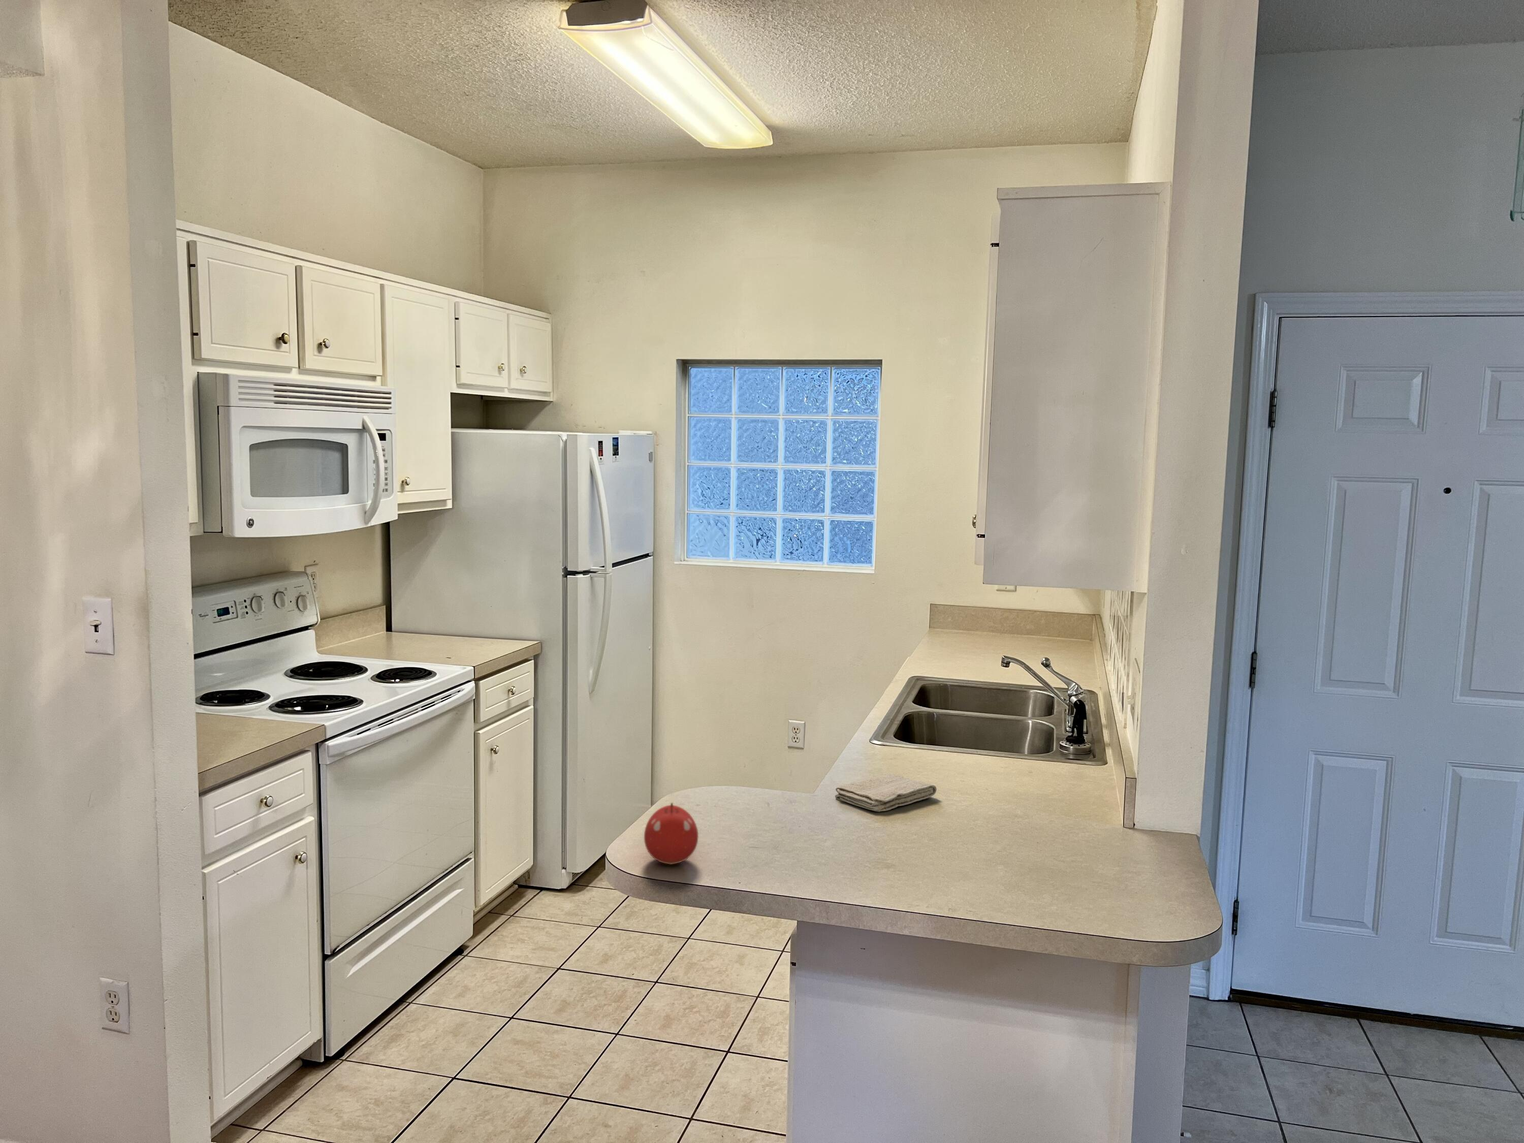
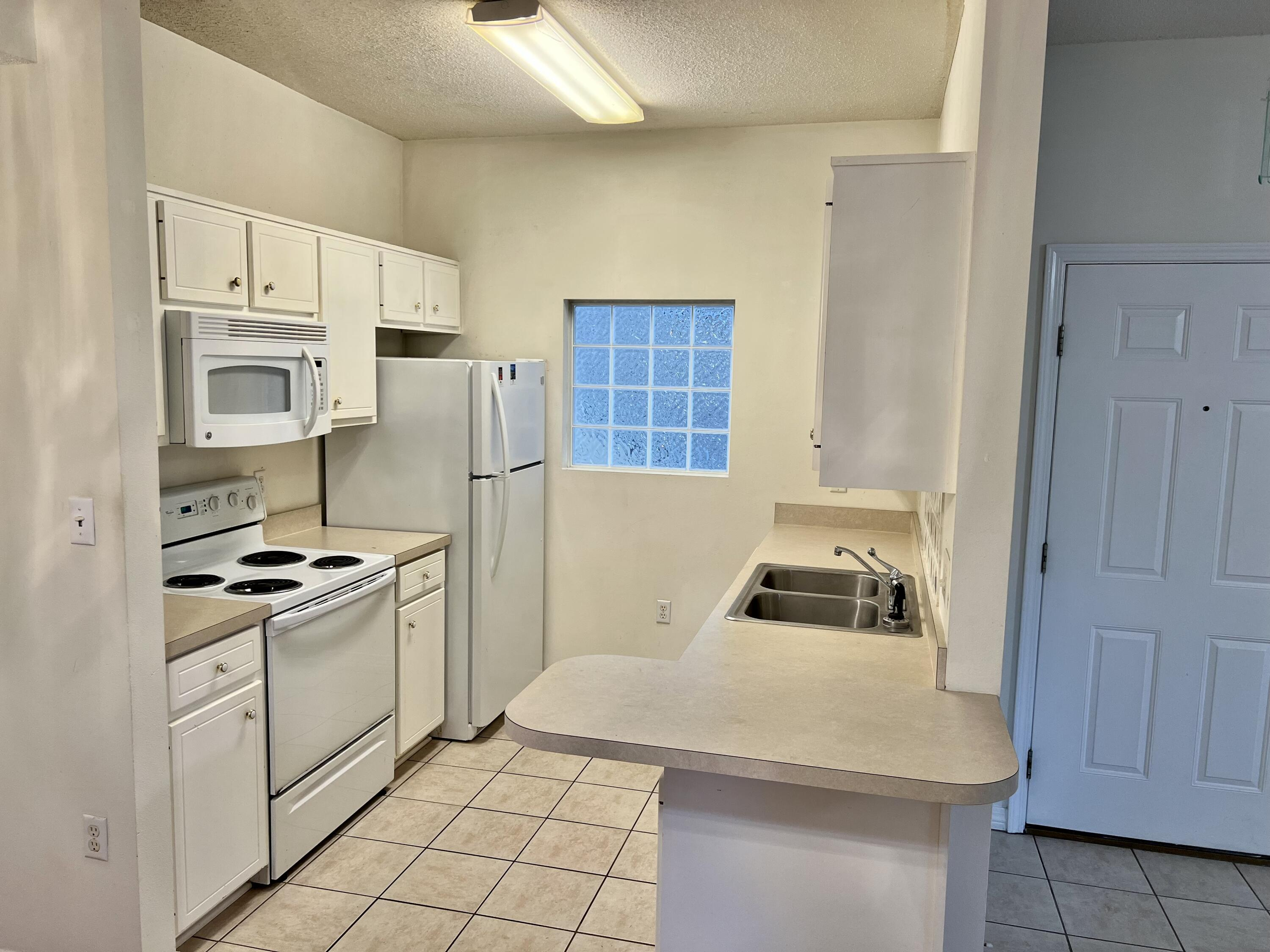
- washcloth [835,773,937,813]
- fruit [643,802,700,866]
